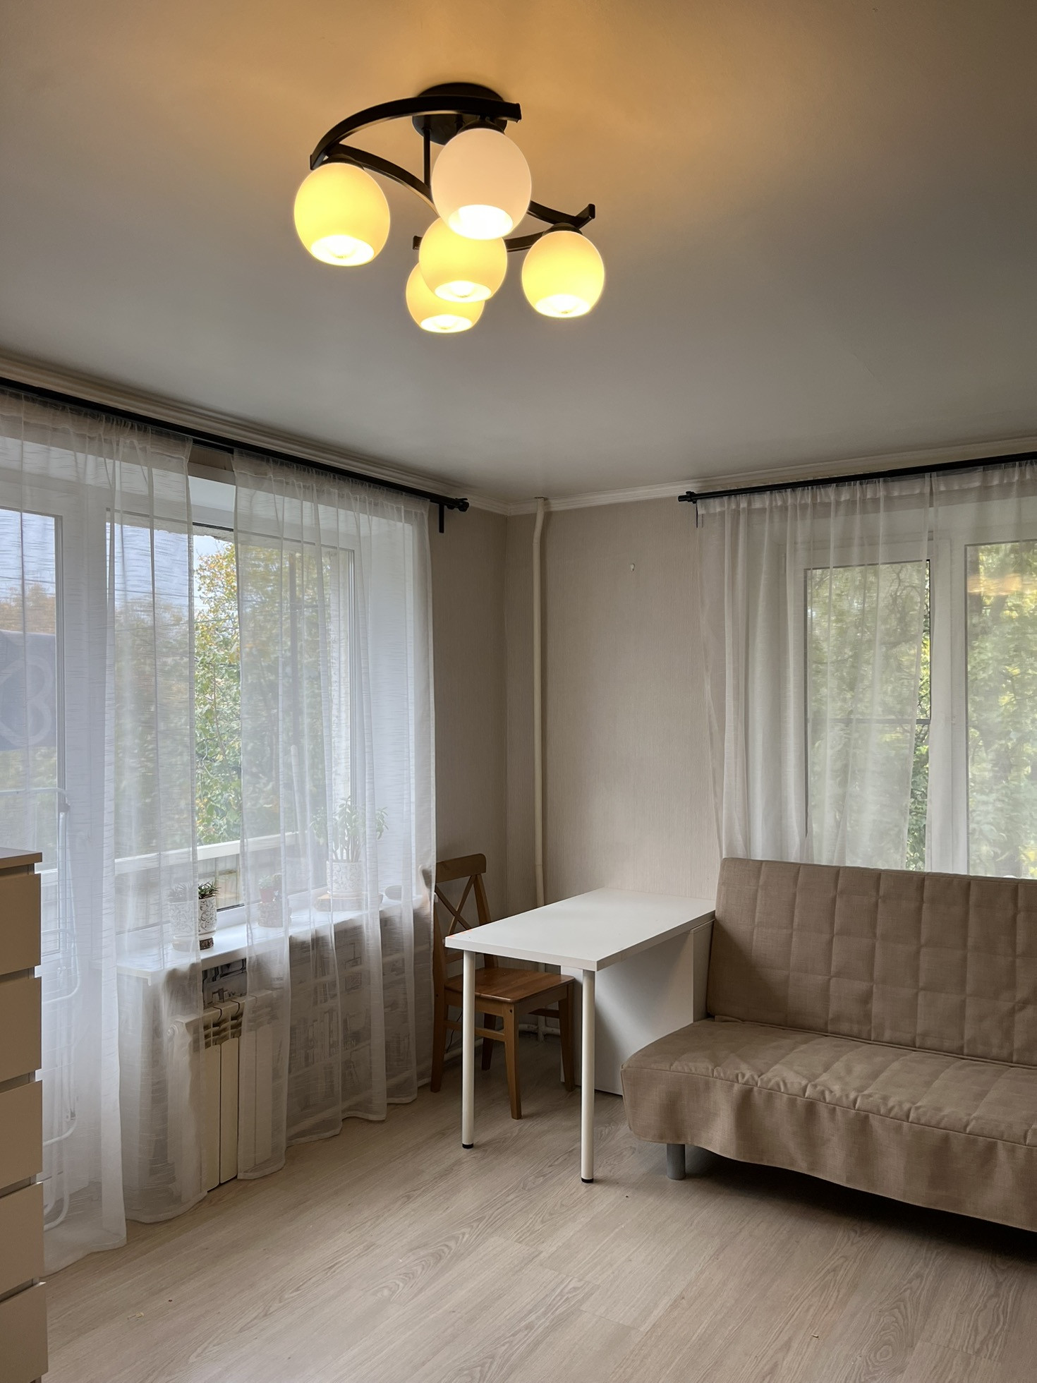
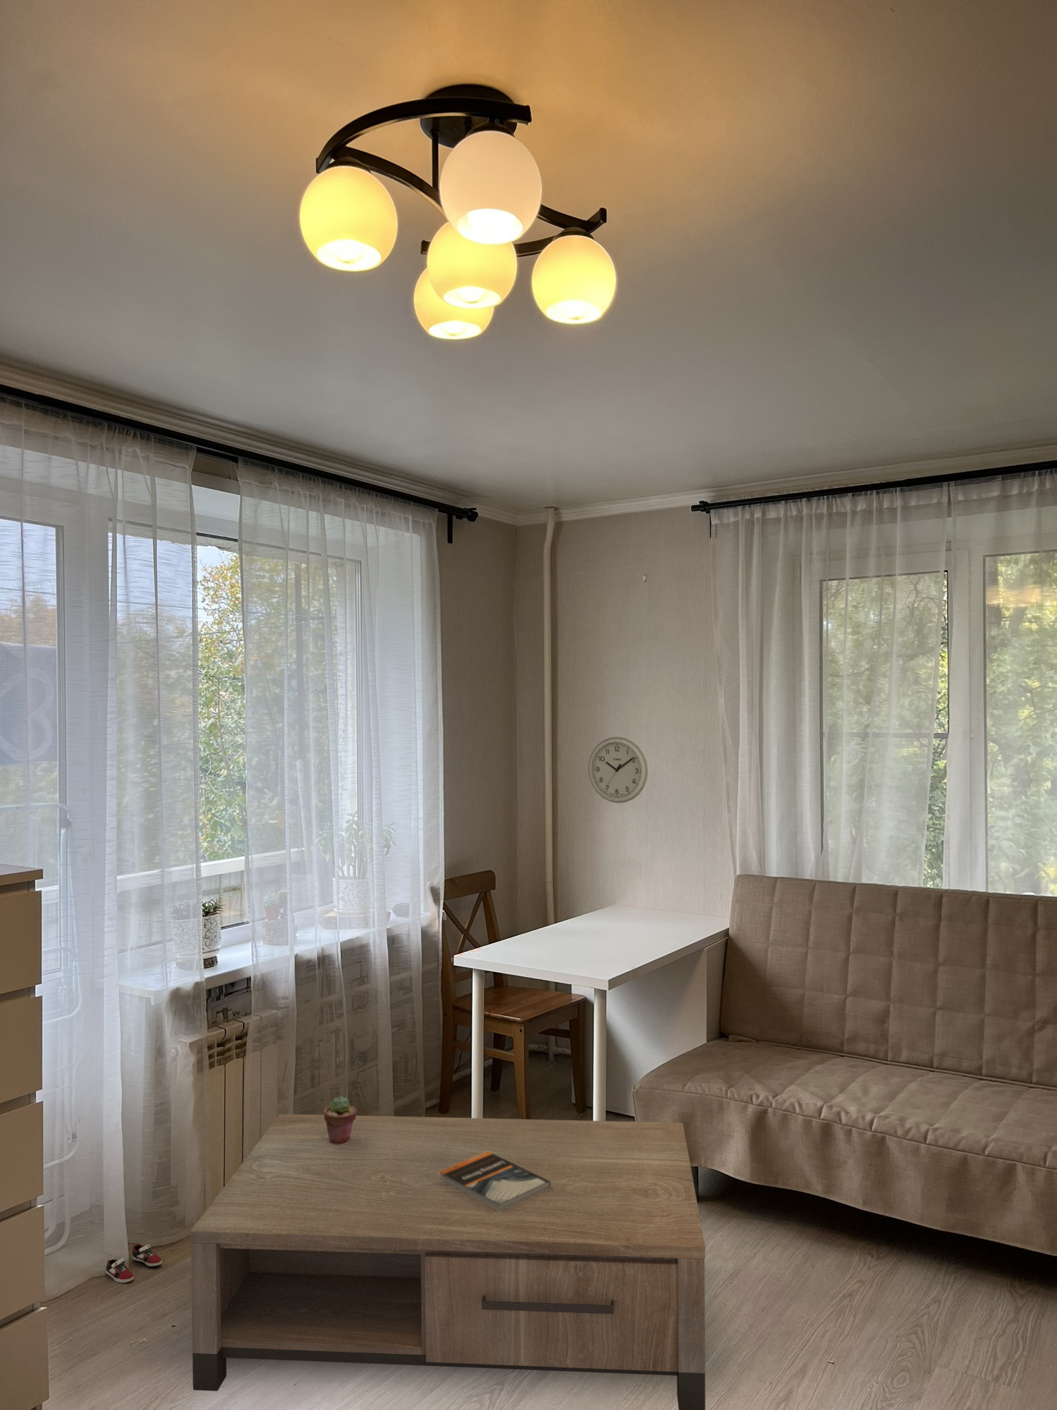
+ potted succulent [323,1096,358,1144]
+ sneaker [105,1243,162,1283]
+ coffee table [189,1112,706,1410]
+ wall clock [587,736,648,804]
+ book [439,1151,551,1211]
